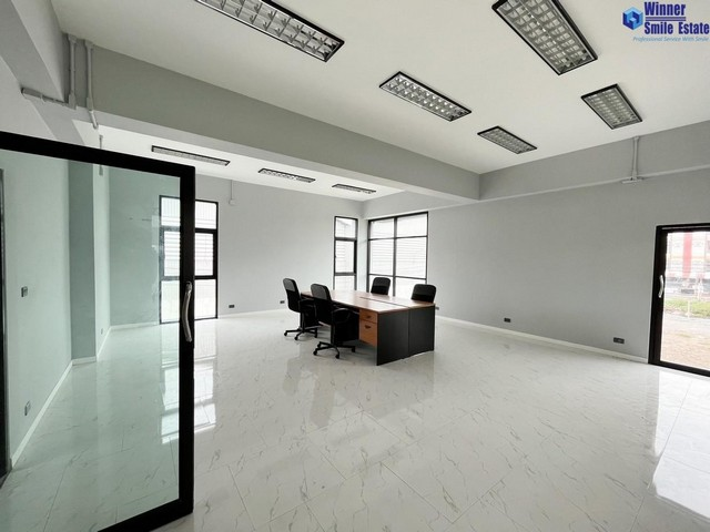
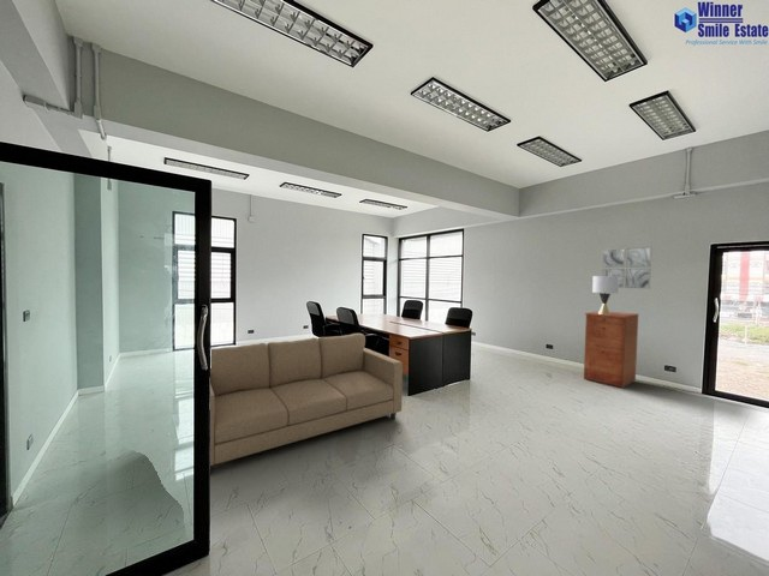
+ sofa [210,332,404,474]
+ filing cabinet [583,310,640,389]
+ lamp [591,275,619,314]
+ wall art [601,246,654,289]
